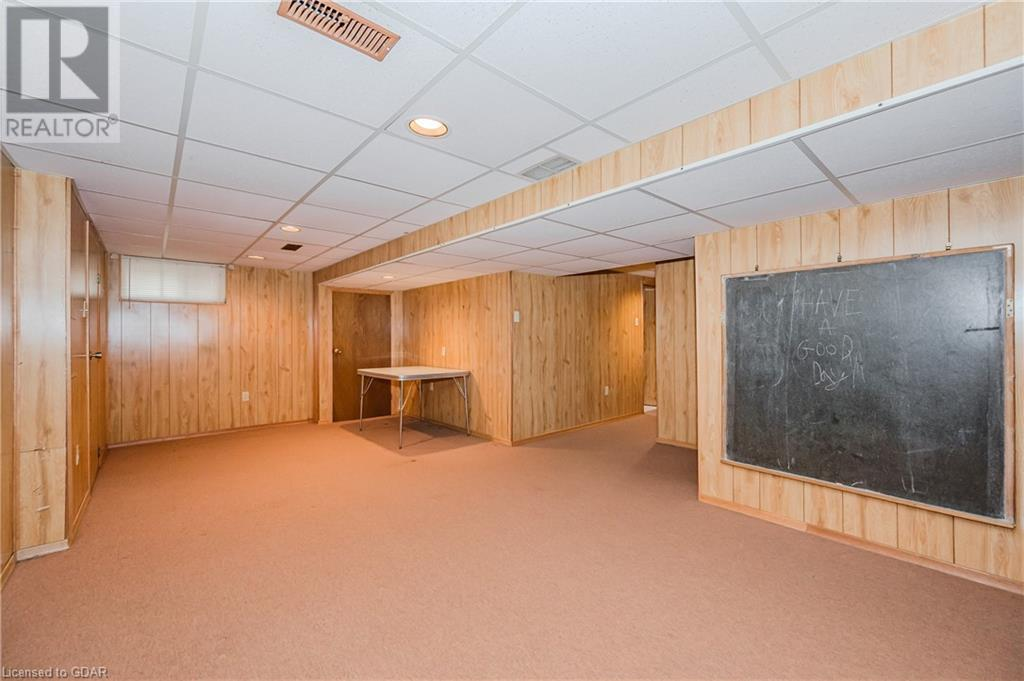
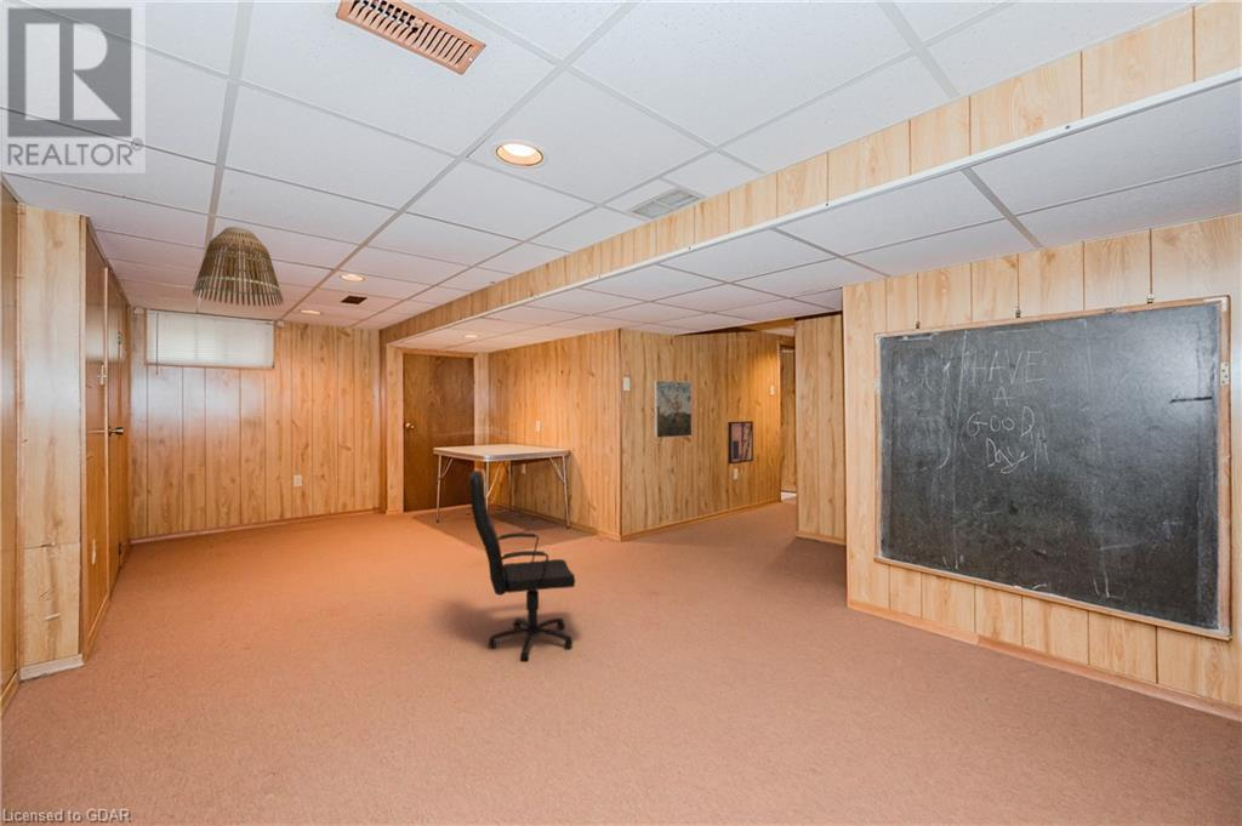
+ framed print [653,378,693,439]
+ office chair [468,469,576,661]
+ lamp shade [190,226,285,308]
+ wall art [727,420,754,466]
